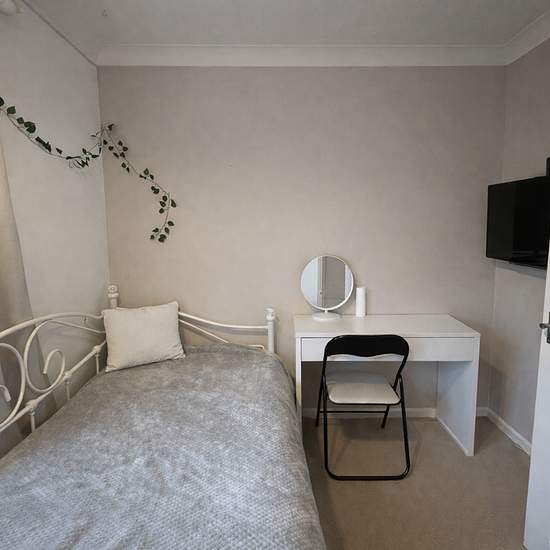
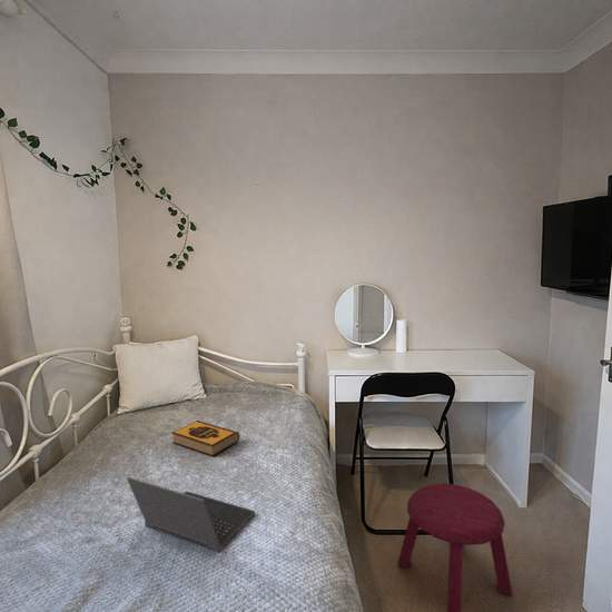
+ hardback book [171,419,240,457]
+ laptop computer [126,476,256,553]
+ stool [396,482,513,612]
